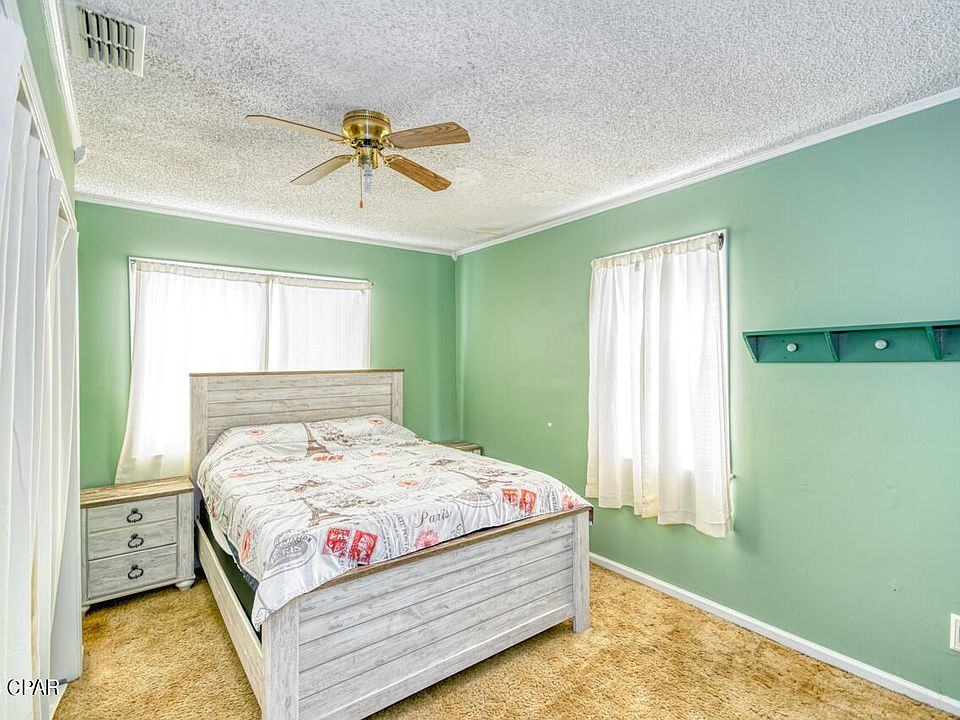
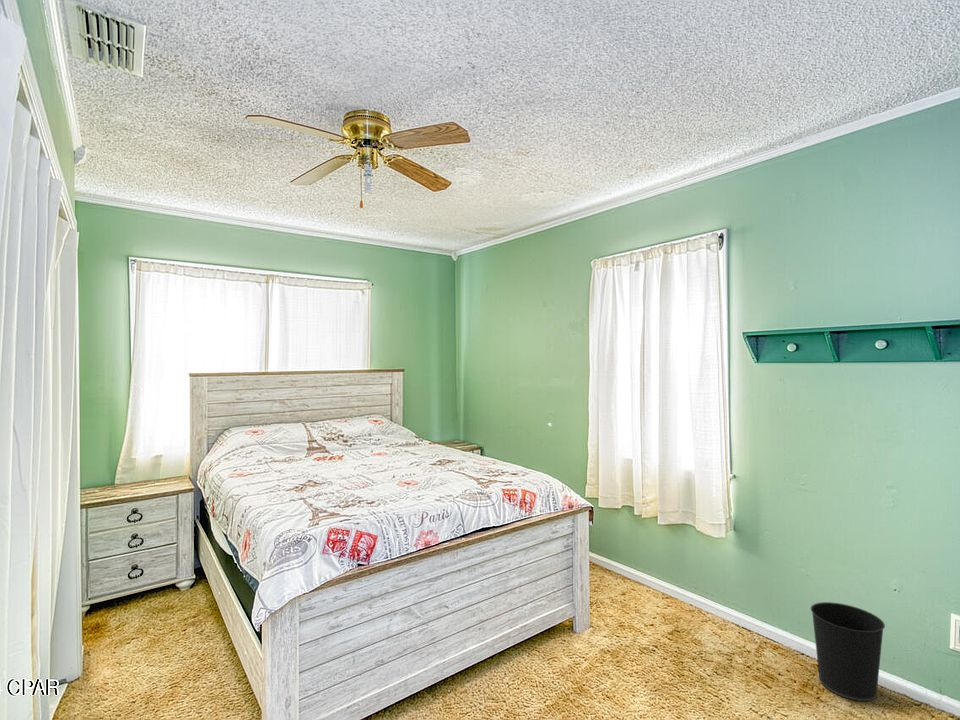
+ wastebasket [810,601,886,702]
